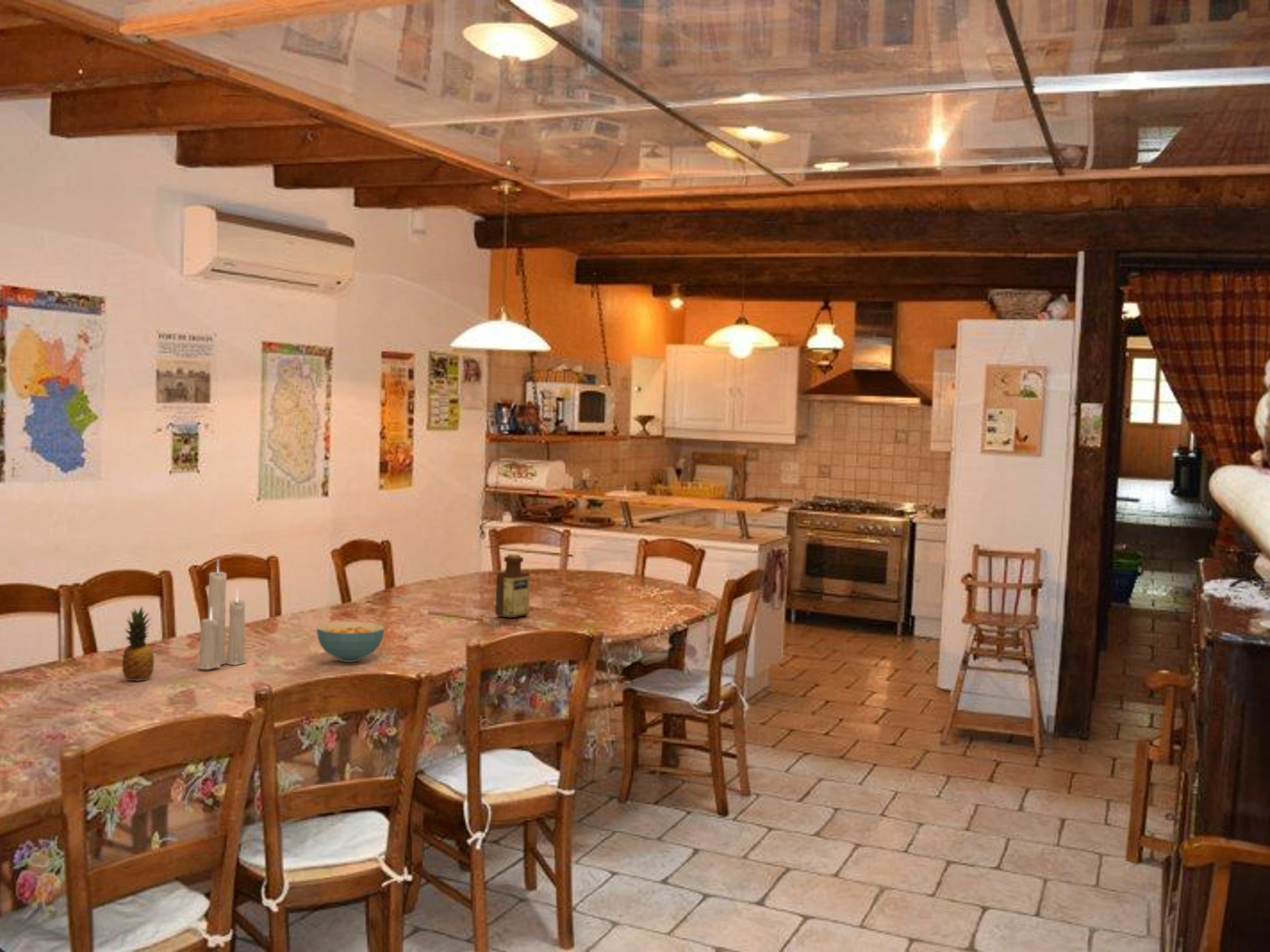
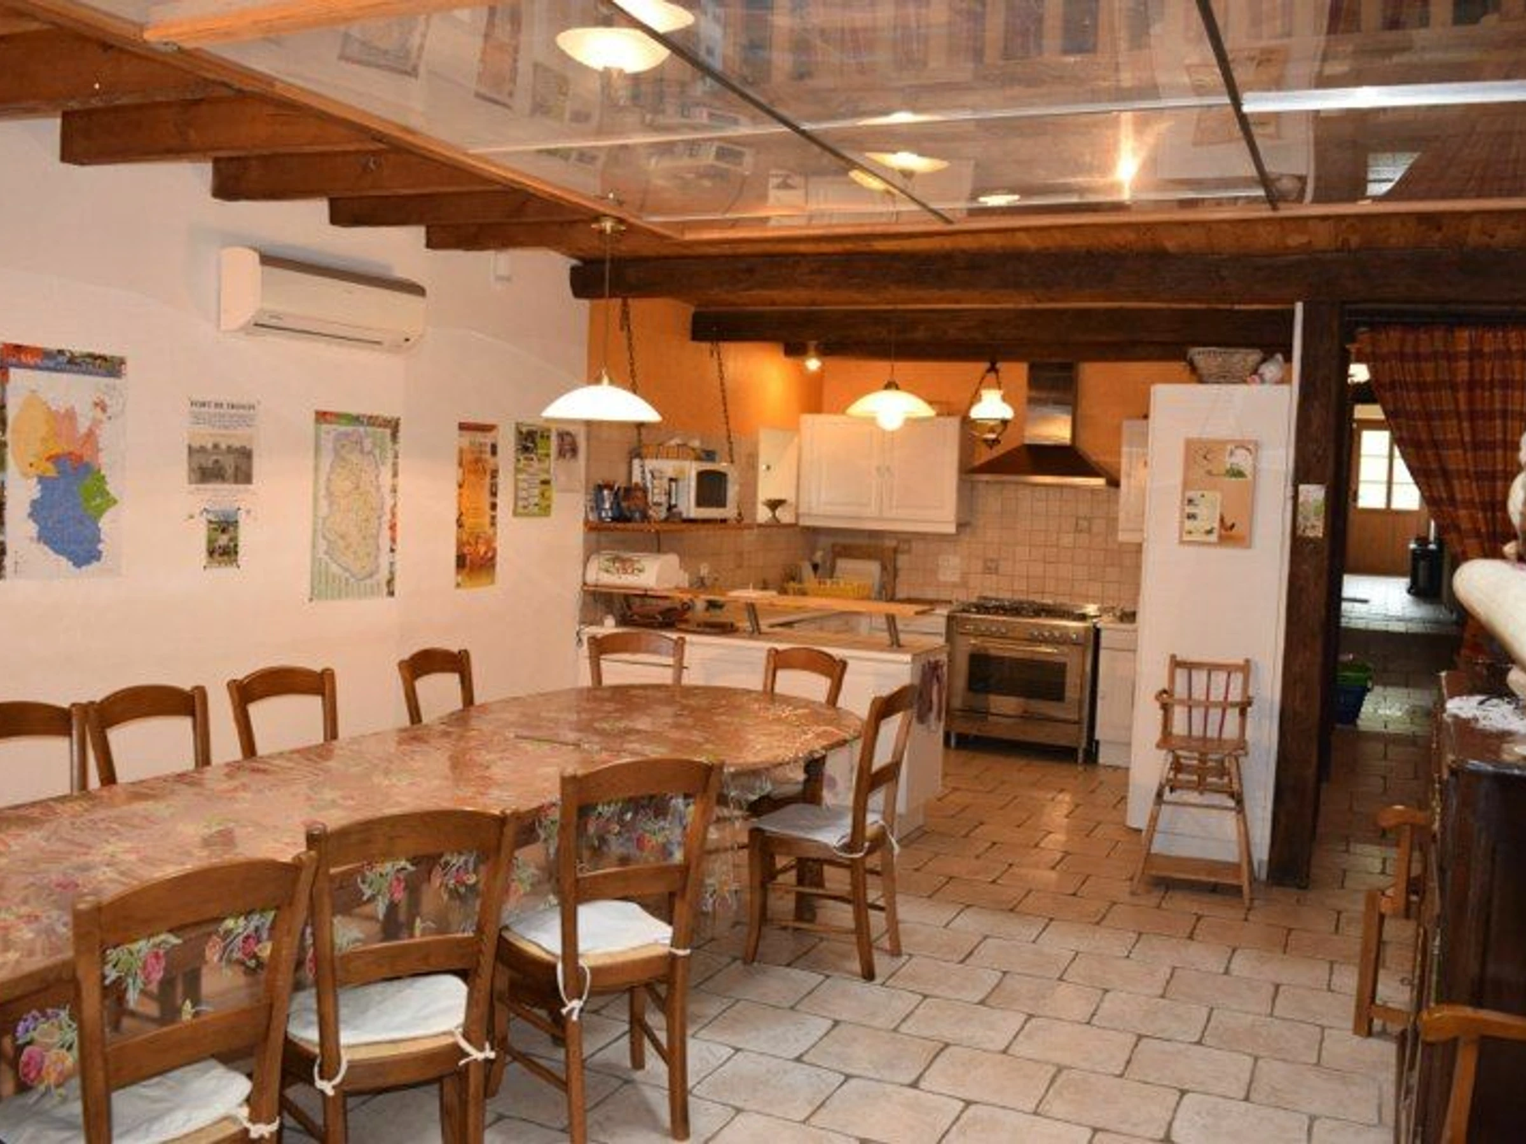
- candle [196,559,247,670]
- fruit [121,605,155,682]
- bottle [495,553,531,619]
- cereal bowl [316,621,385,663]
